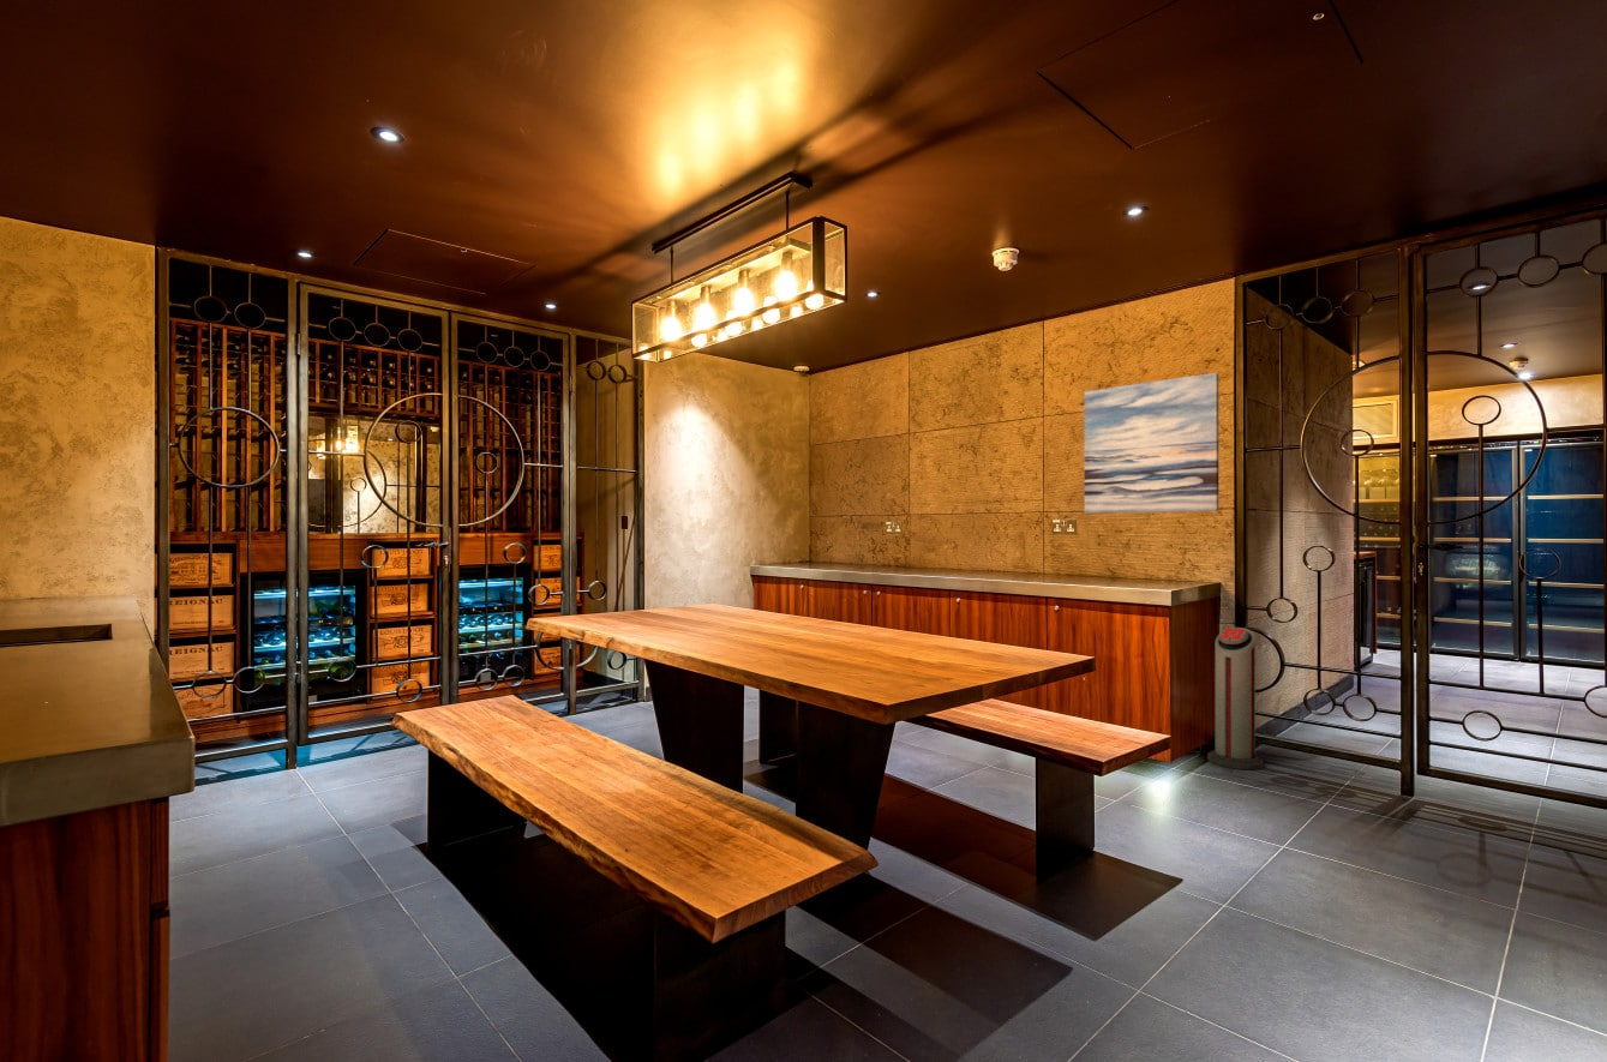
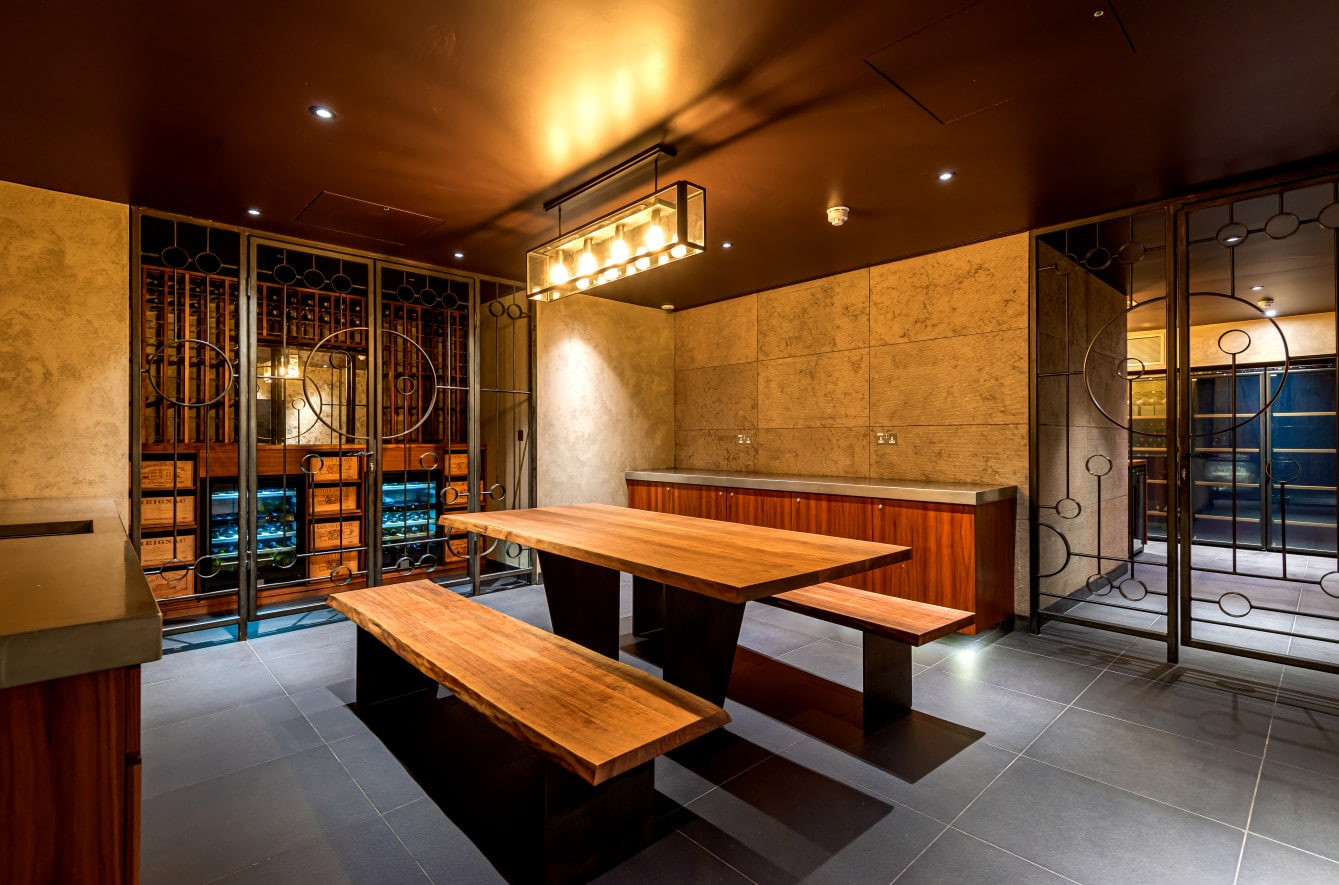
- wall art [1084,372,1219,515]
- air purifier [1206,626,1265,770]
